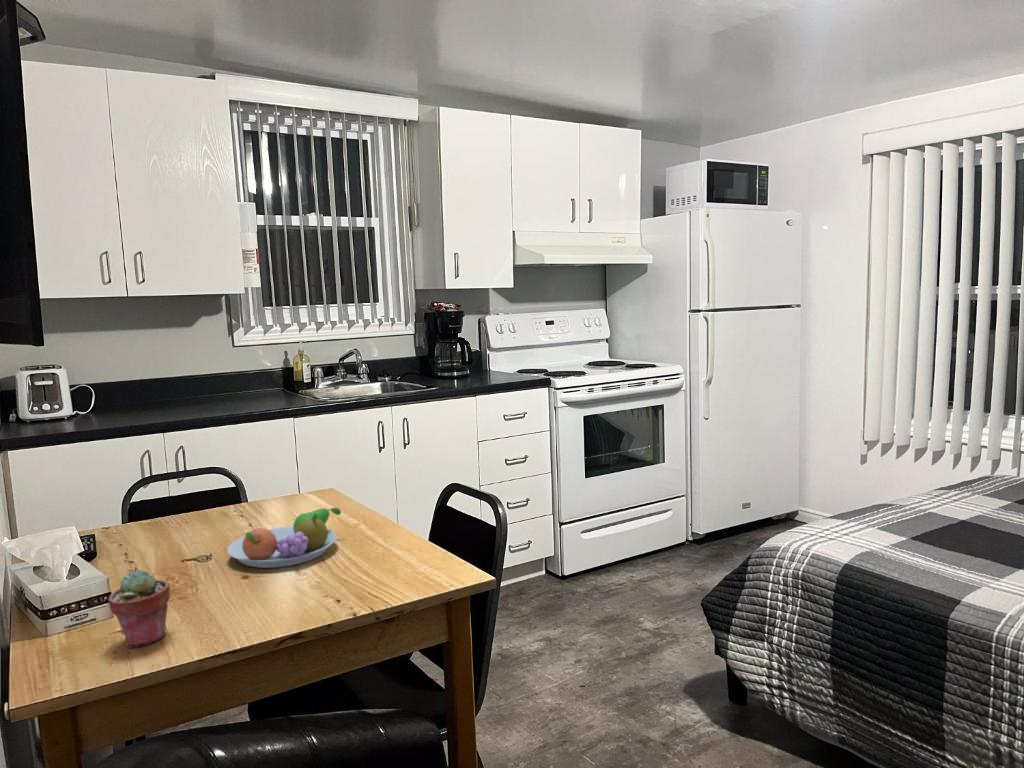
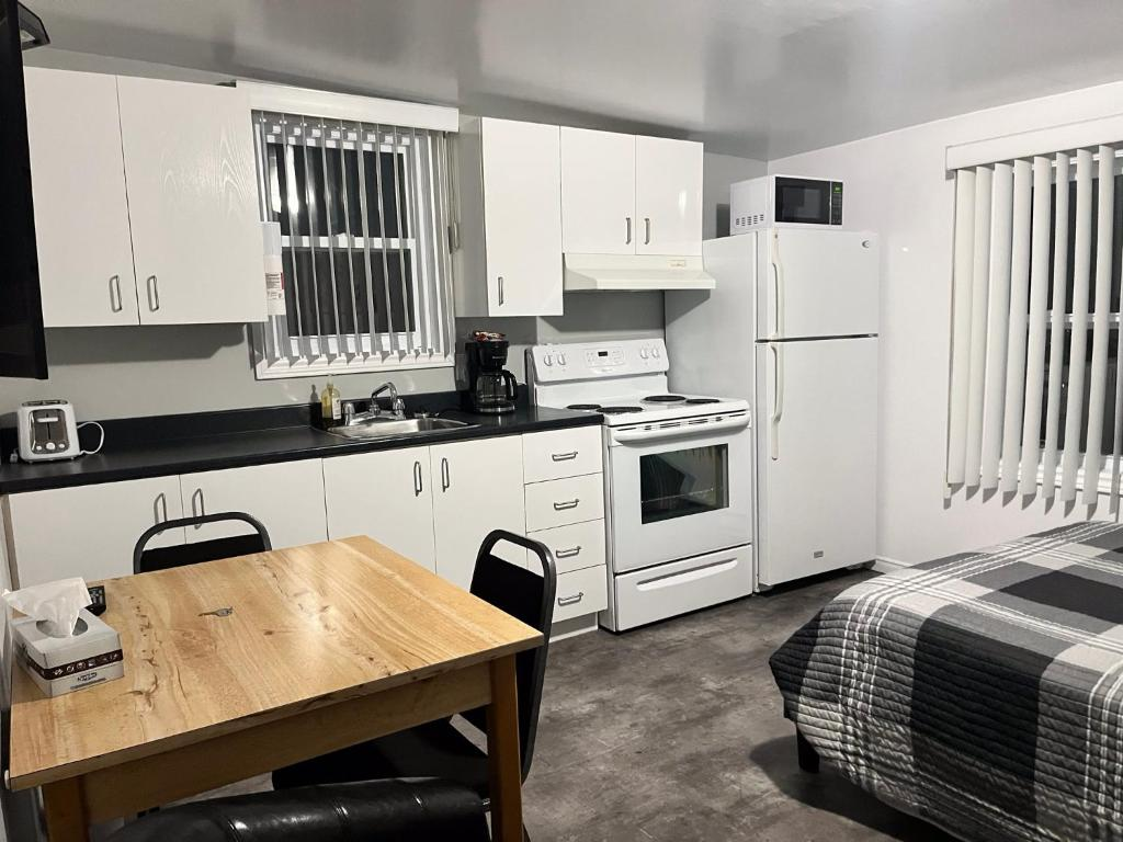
- fruit bowl [226,507,342,569]
- potted succulent [107,569,171,648]
